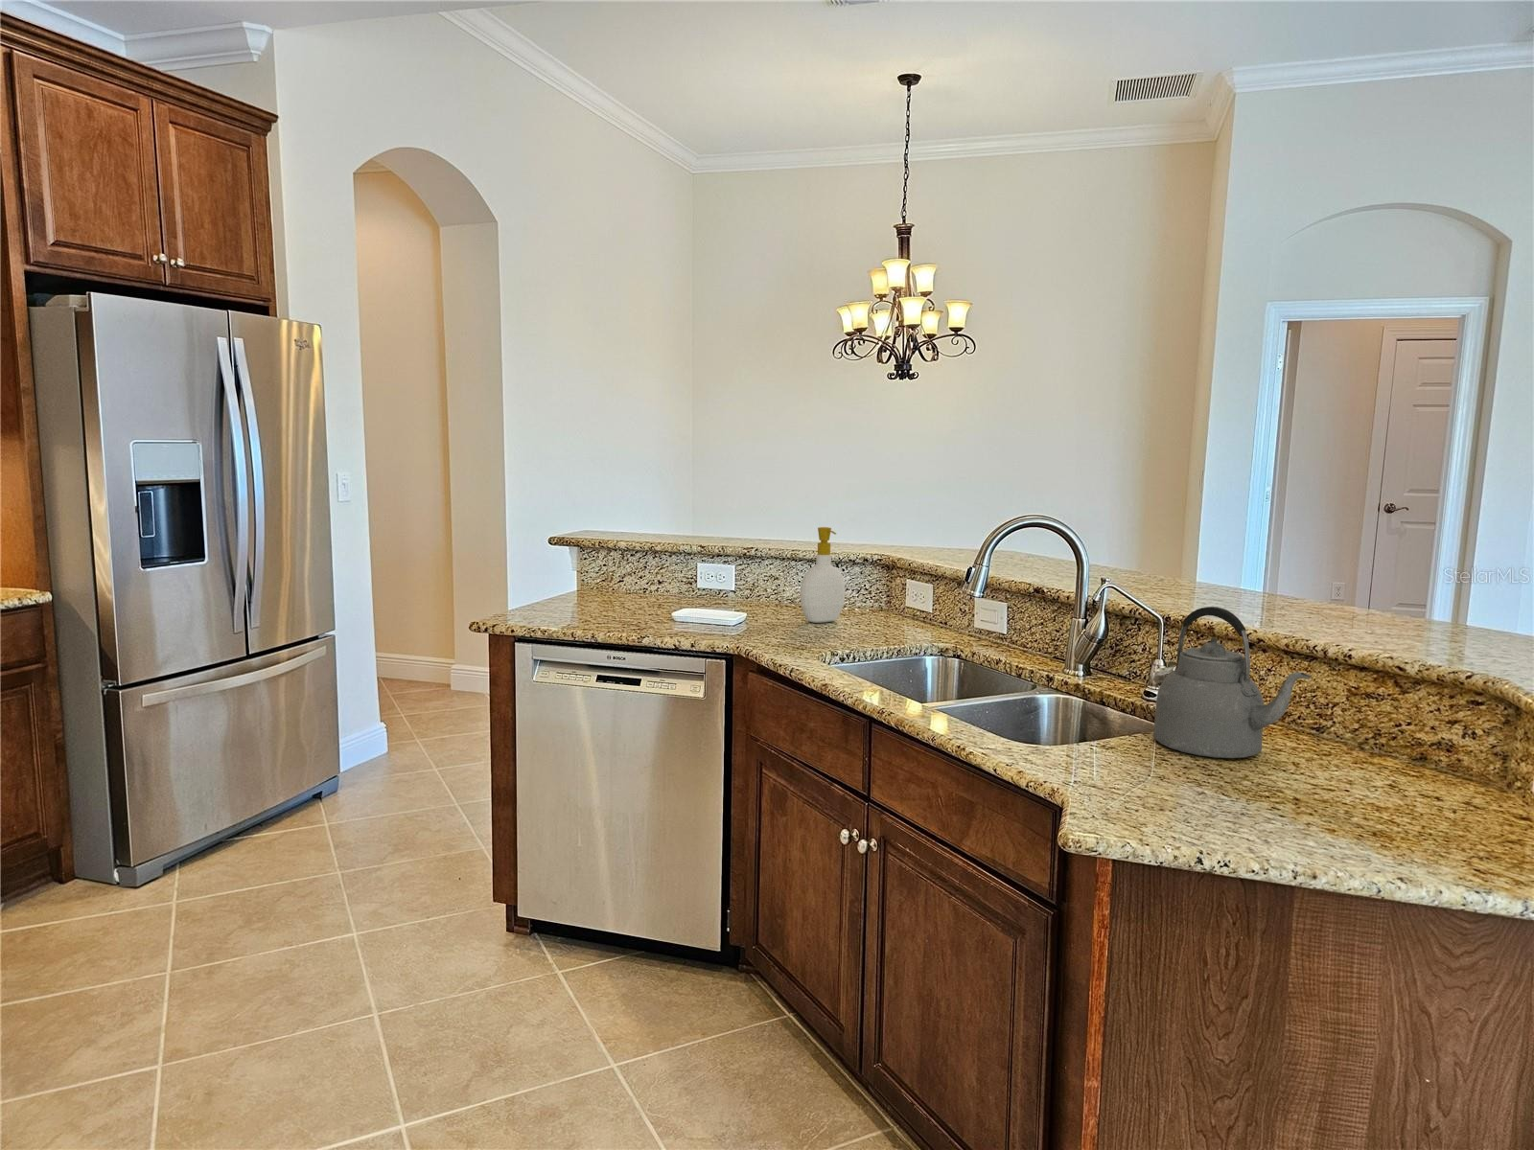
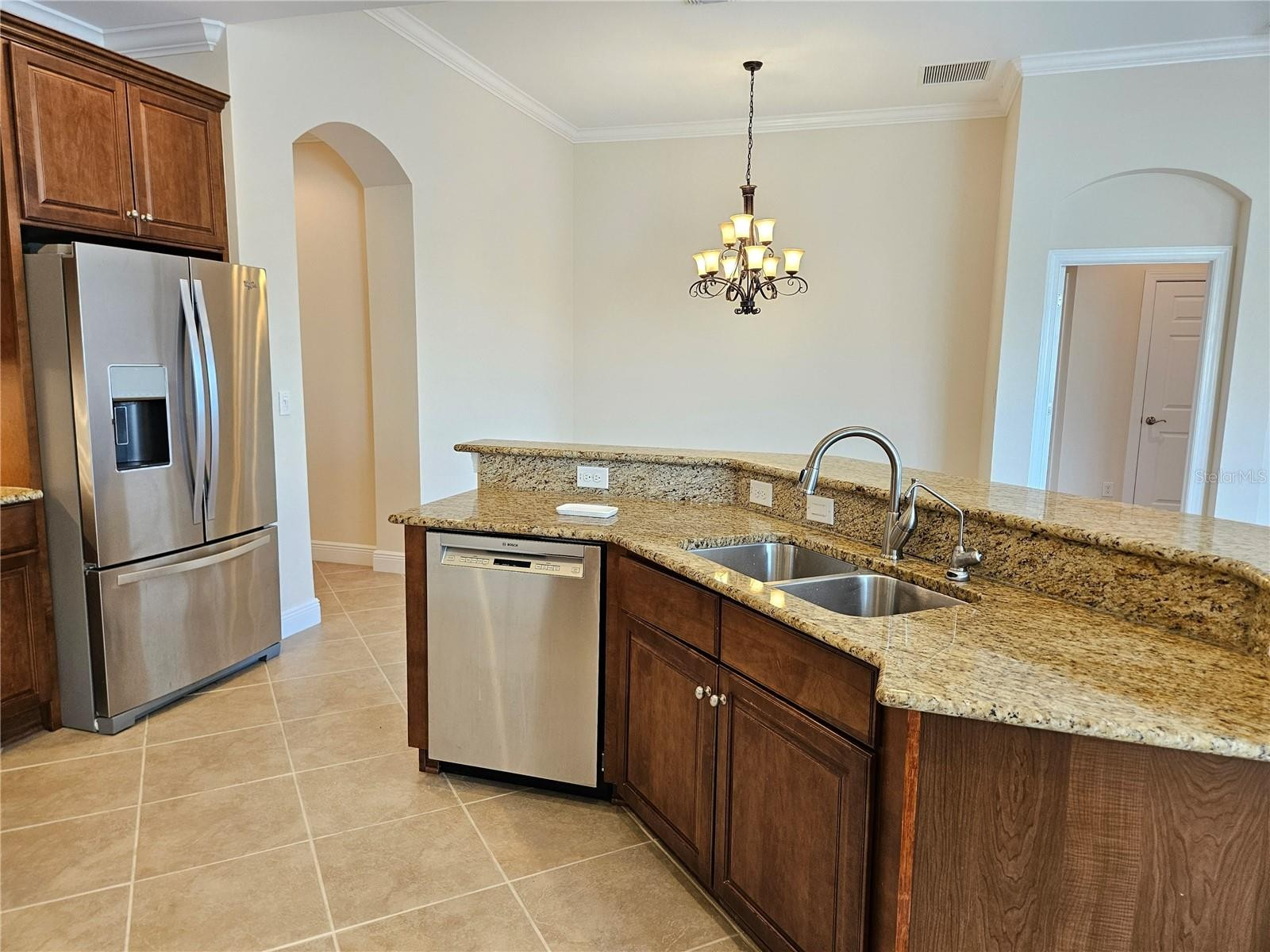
- kettle [1152,605,1313,759]
- soap bottle [798,527,847,623]
